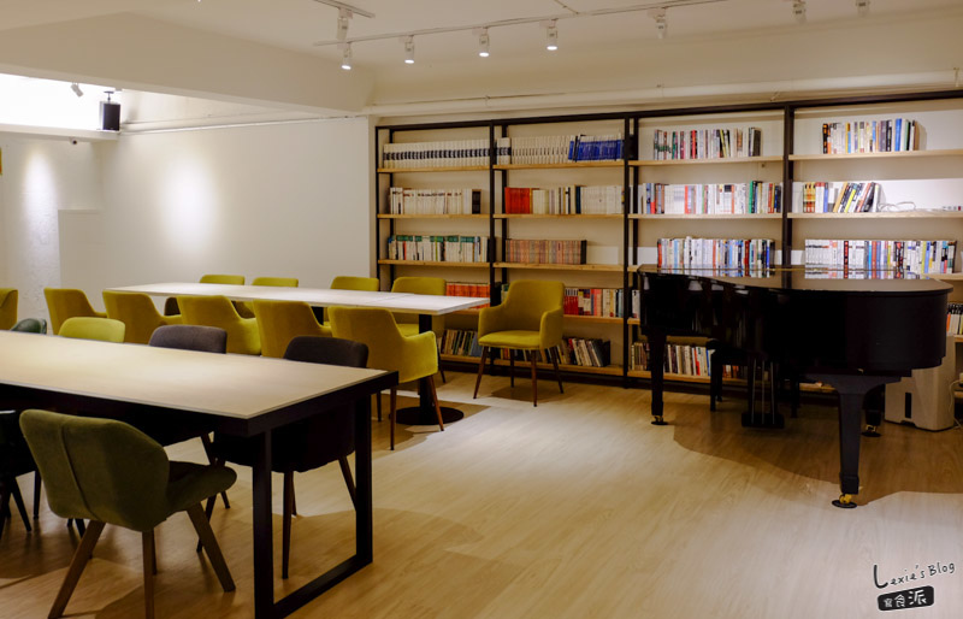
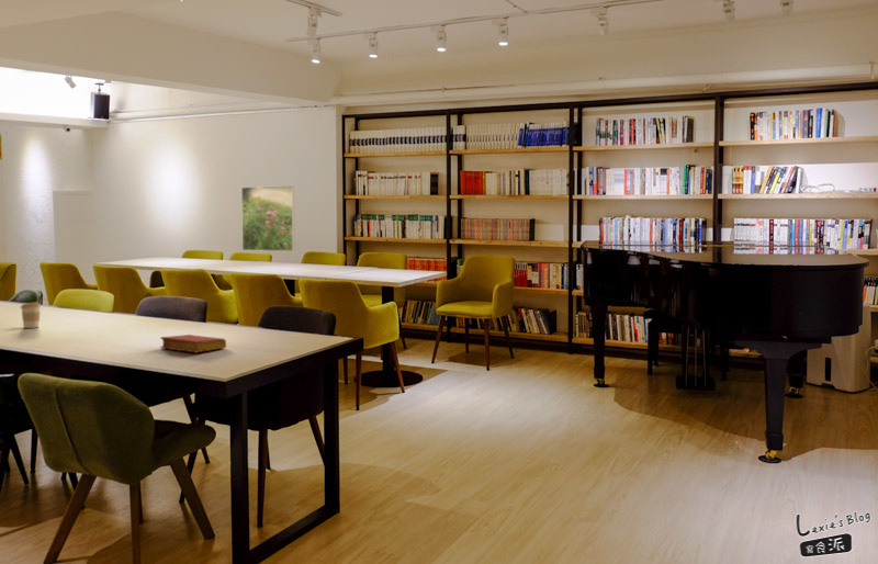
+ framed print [240,184,295,252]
+ book [159,334,227,353]
+ coffee cup [20,301,42,329]
